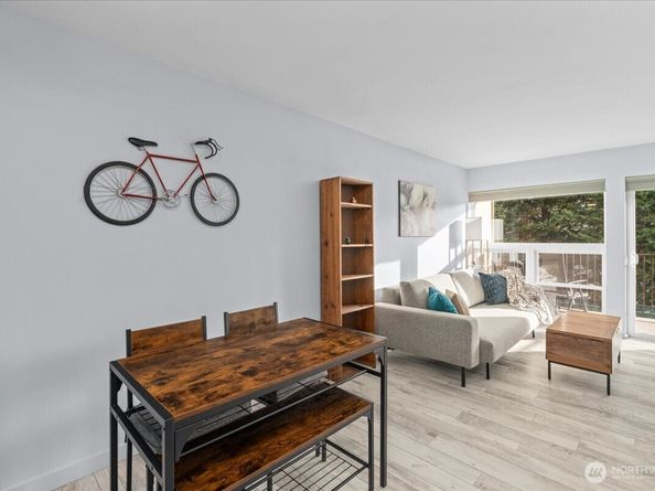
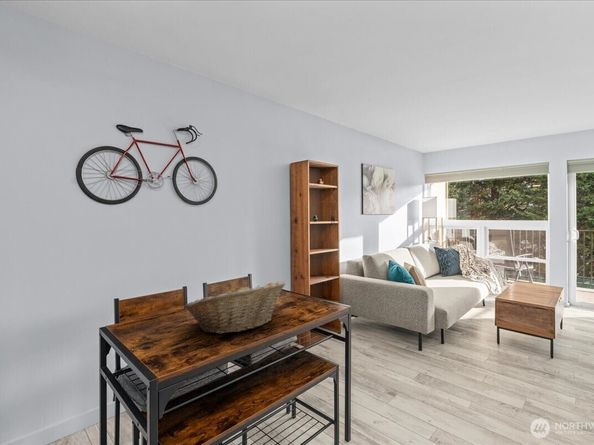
+ fruit basket [183,280,286,335]
